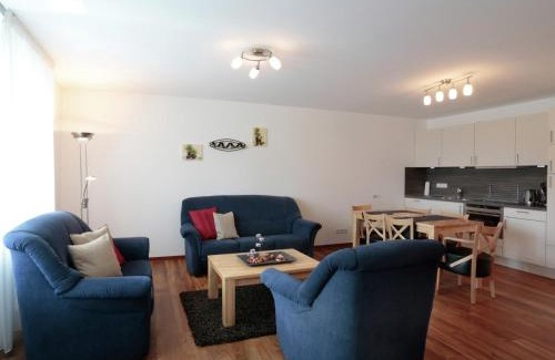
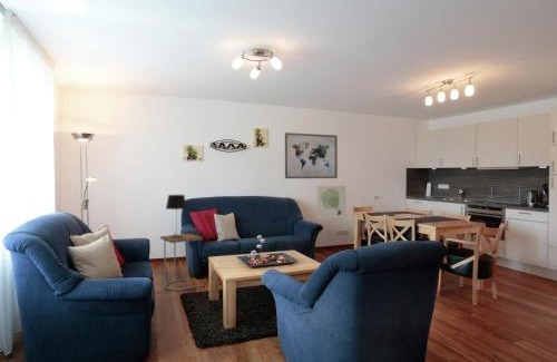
+ side table [159,232,204,292]
+ table lamp [165,194,188,238]
+ wall art [316,185,348,221]
+ wall art [284,131,339,179]
